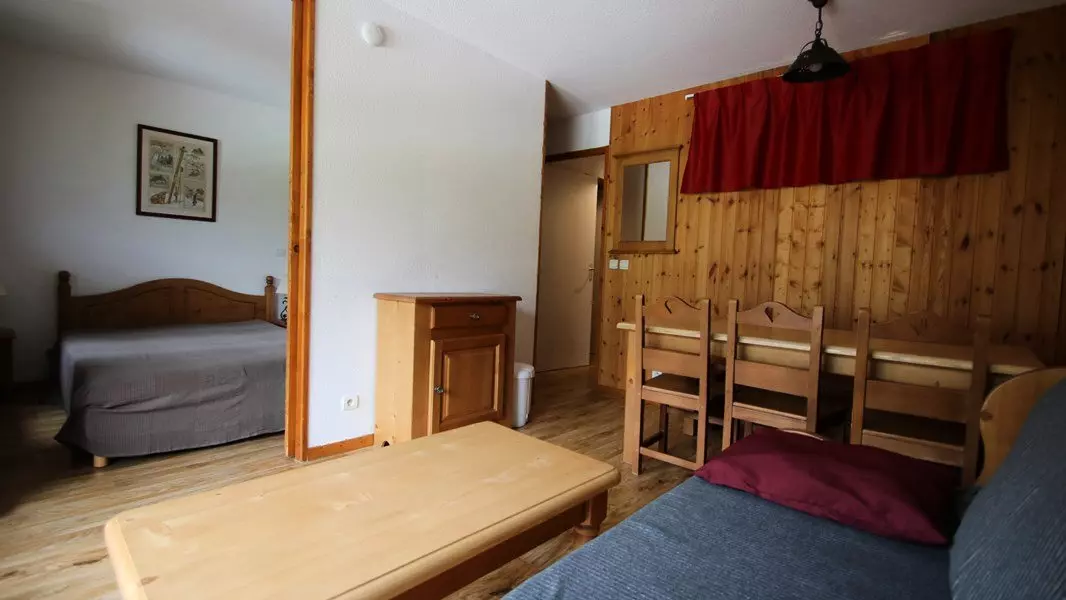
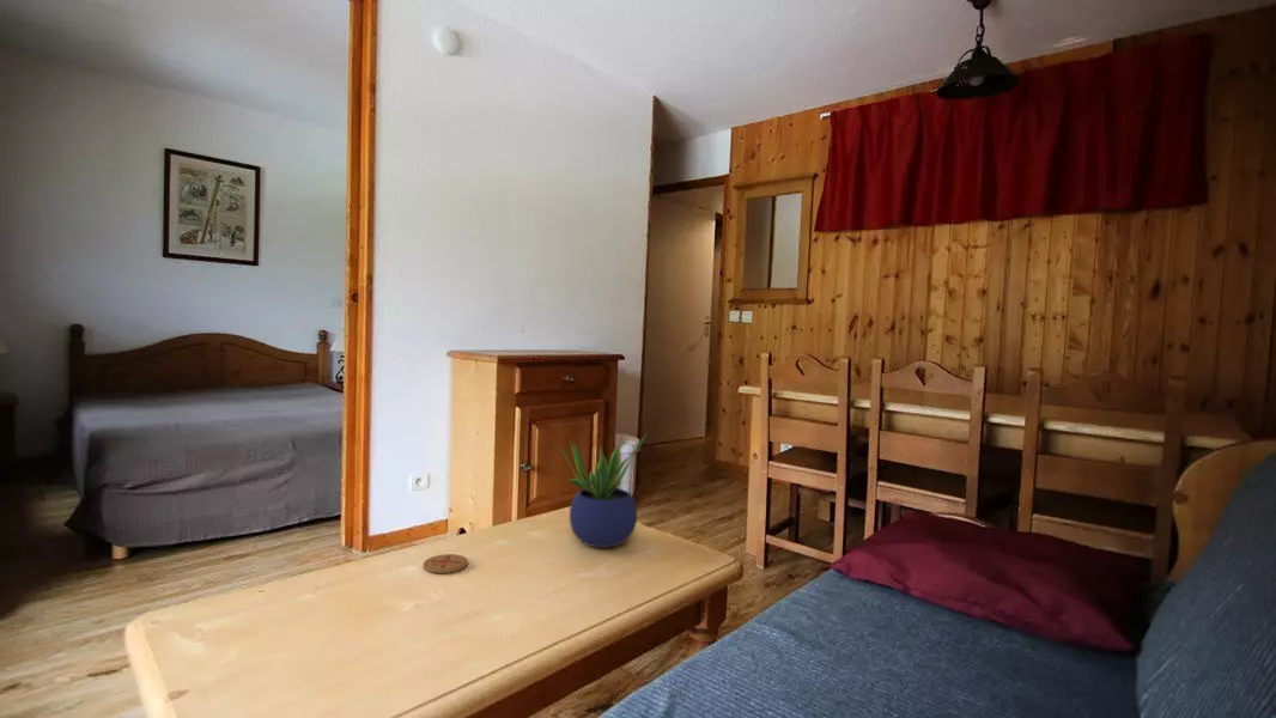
+ coaster [423,553,469,574]
+ potted plant [558,431,648,548]
